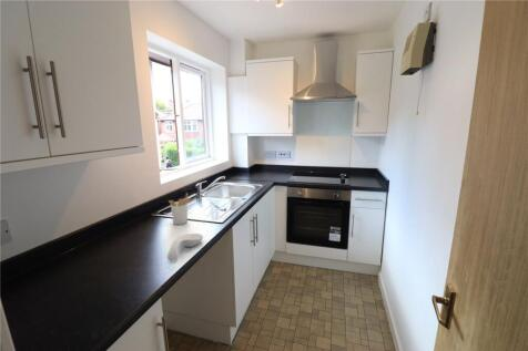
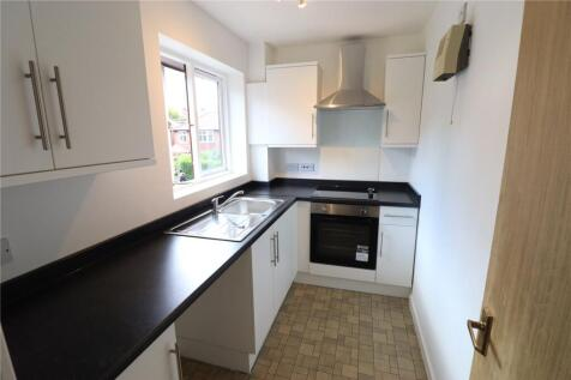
- spoon rest [166,233,204,262]
- utensil holder [167,193,192,226]
